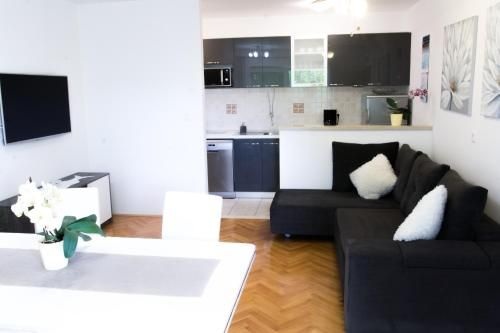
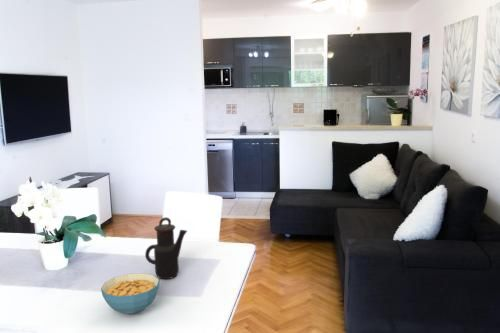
+ teapot [144,216,188,280]
+ cereal bowl [100,272,160,315]
